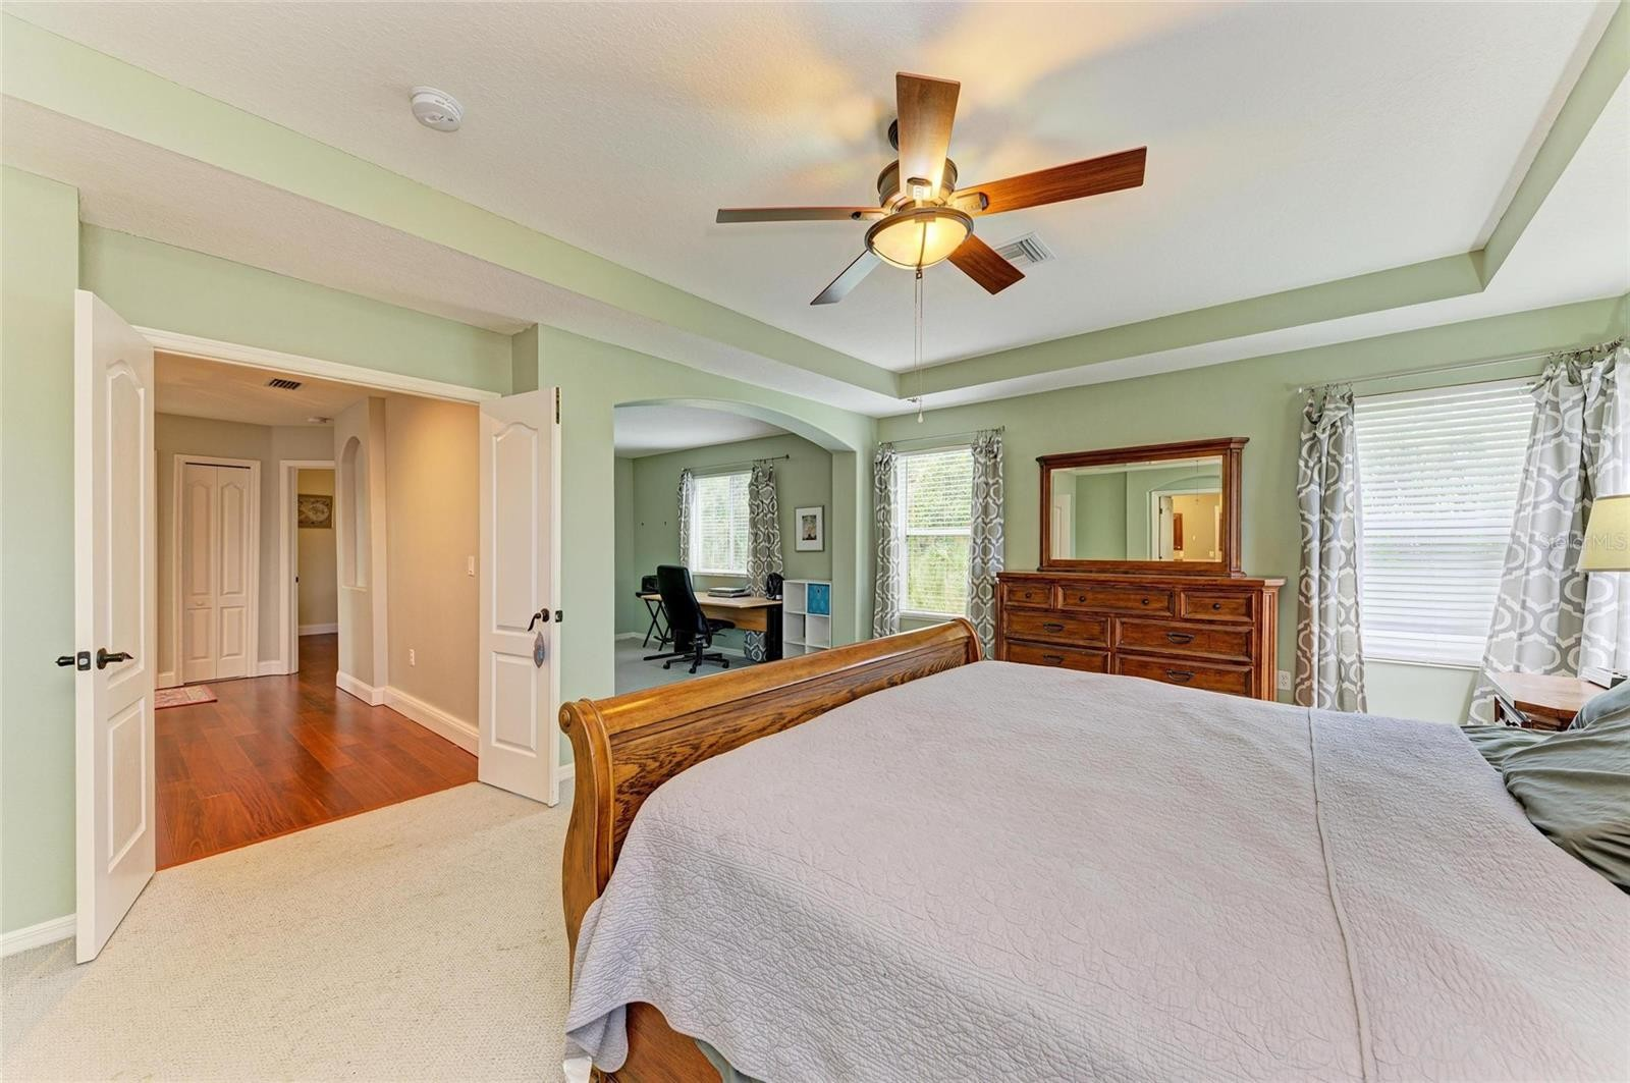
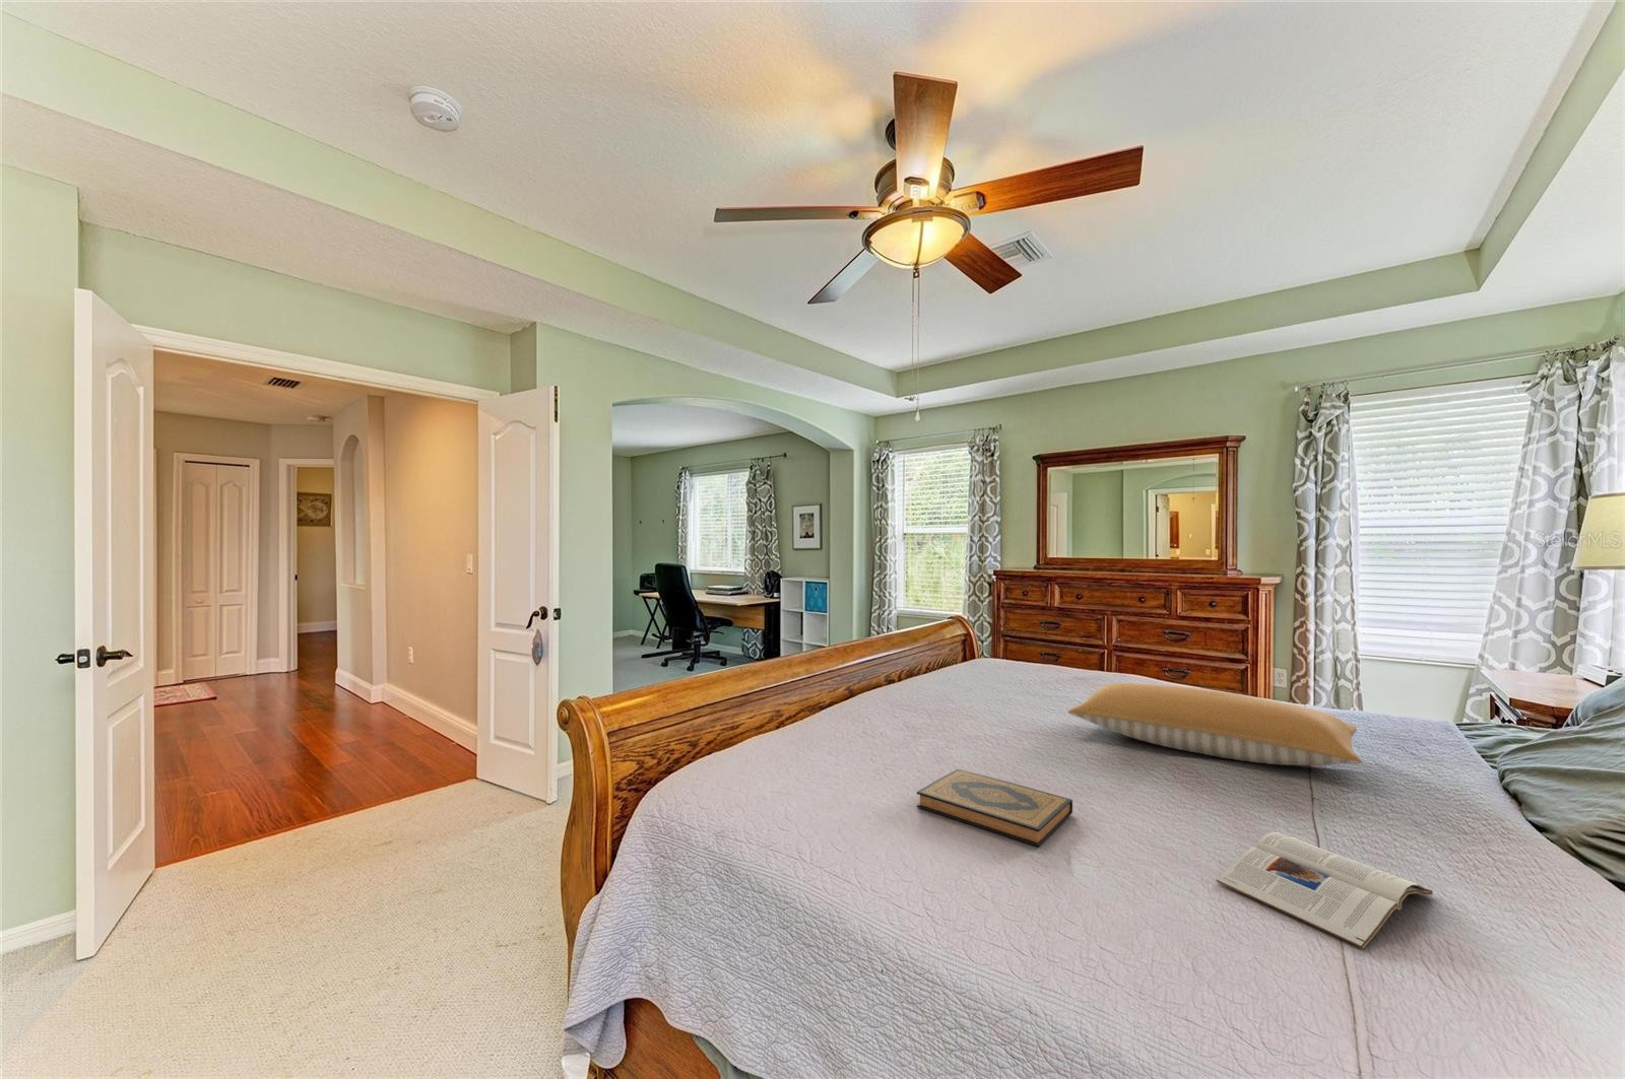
+ pillow [1066,682,1362,766]
+ magazine [1214,831,1433,949]
+ hardback book [915,768,1073,848]
